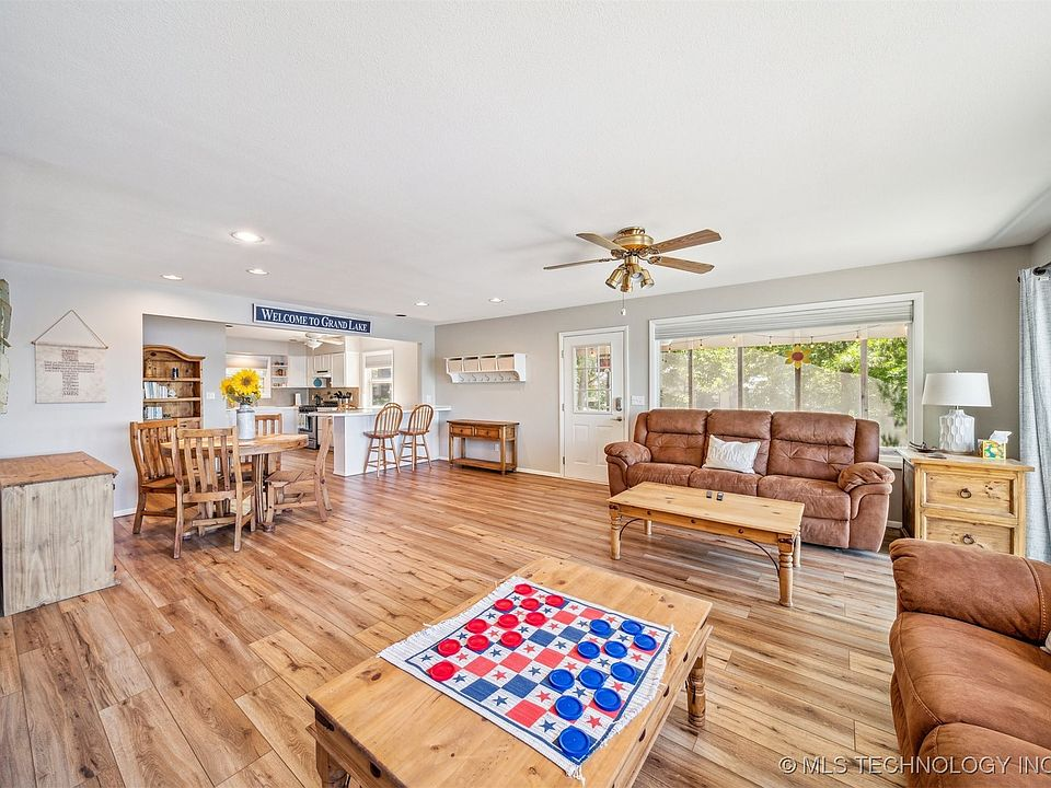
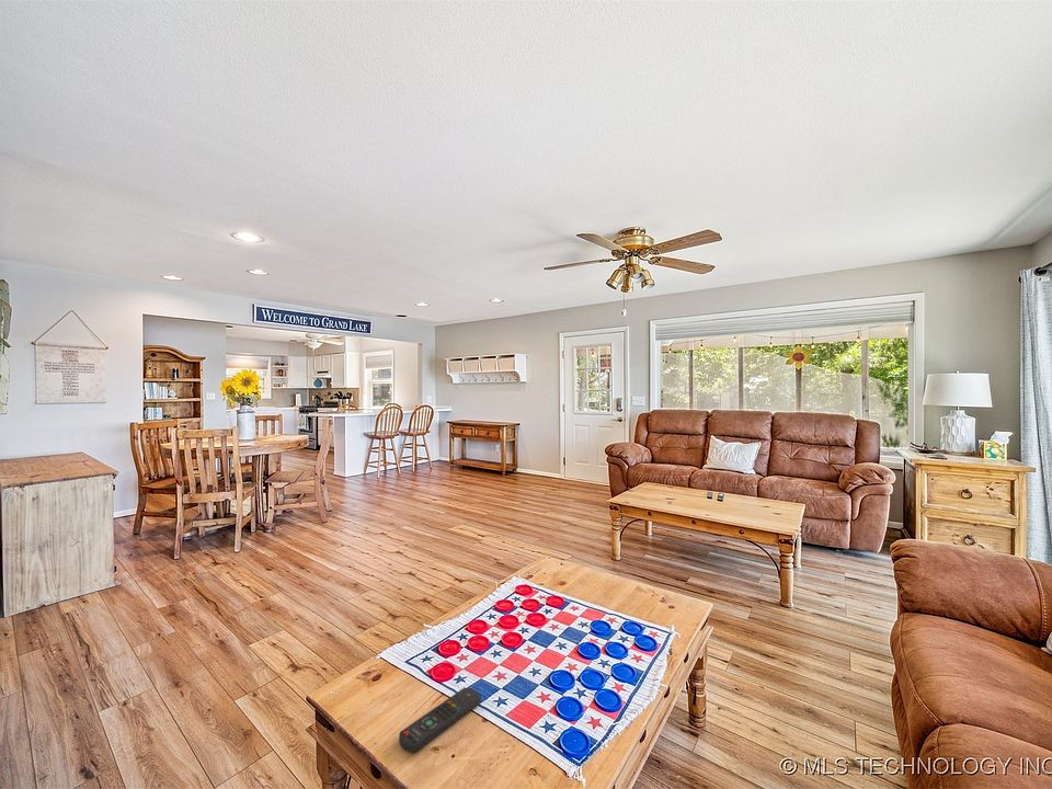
+ remote control [398,687,481,754]
